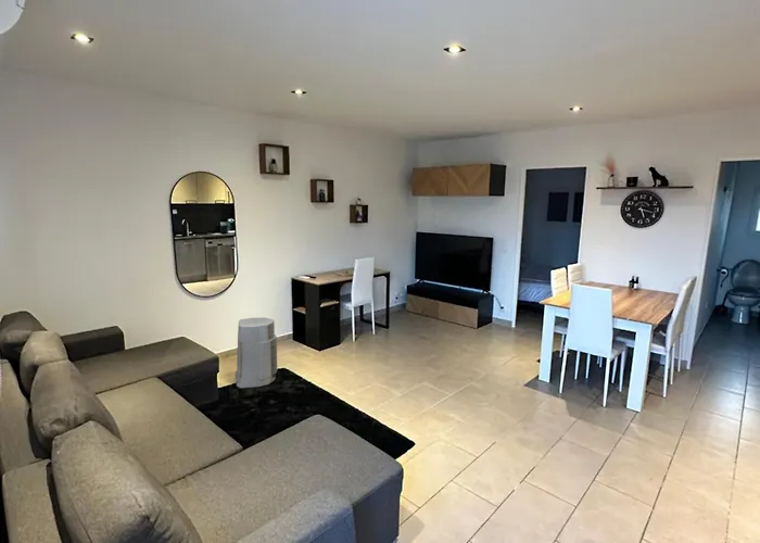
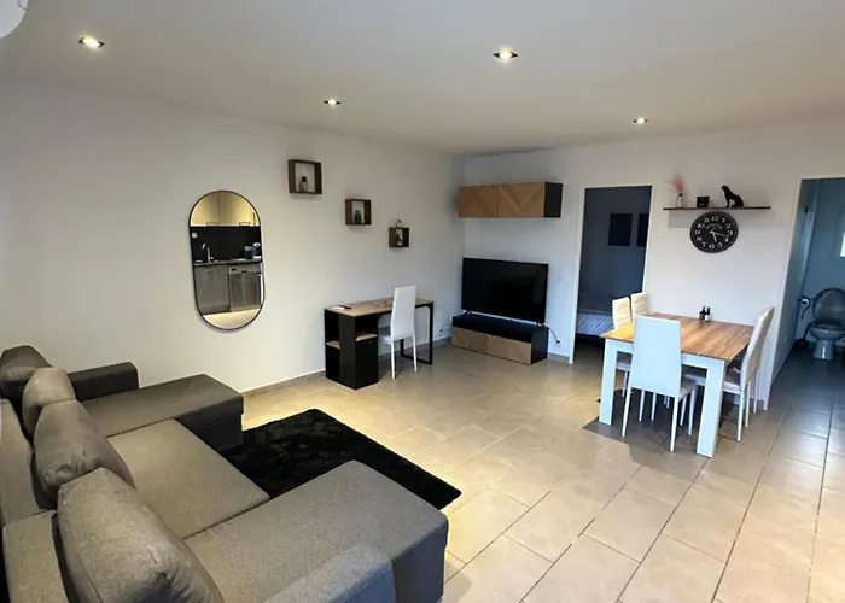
- air purifier [233,316,278,389]
